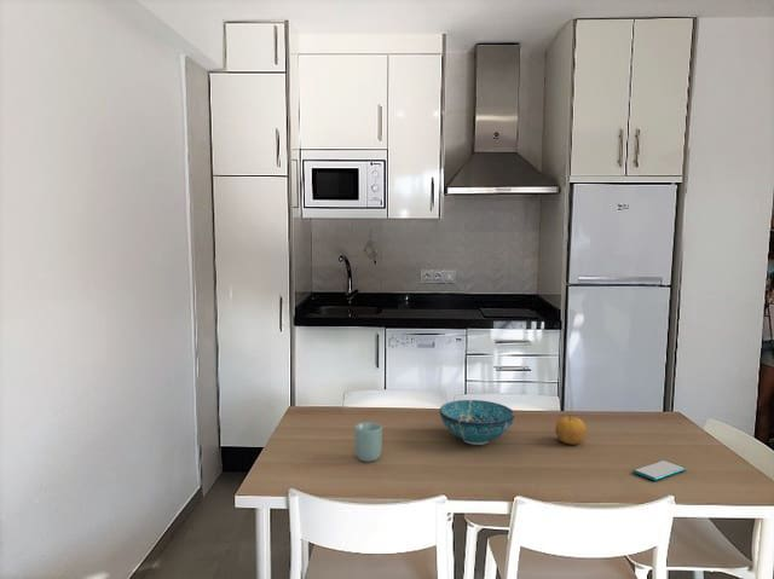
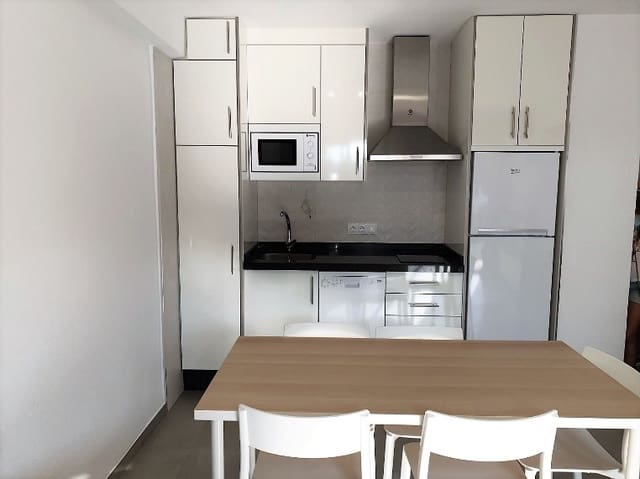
- fruit [554,411,588,446]
- cup [353,421,383,463]
- smartphone [633,459,687,482]
- bowl [438,399,516,446]
